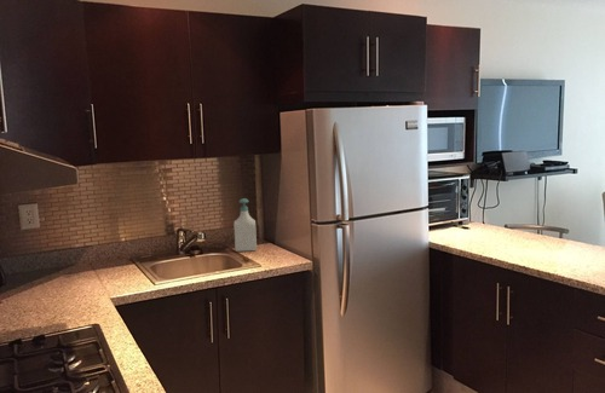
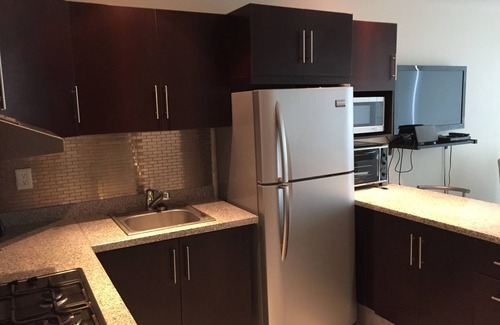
- soap bottle [234,197,258,253]
